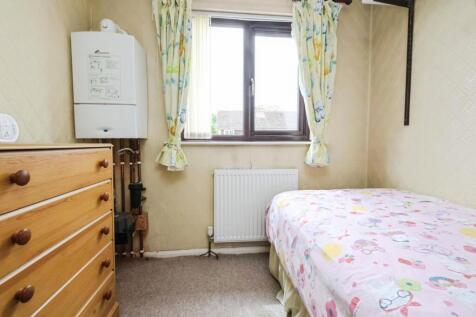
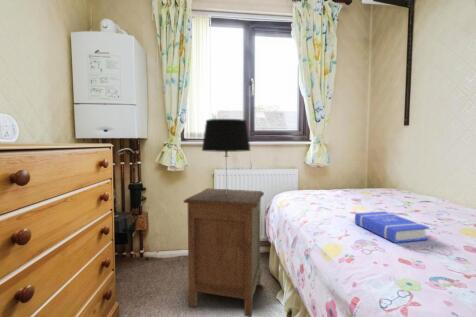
+ nightstand [183,187,265,317]
+ table lamp [201,118,252,194]
+ book [354,210,430,244]
